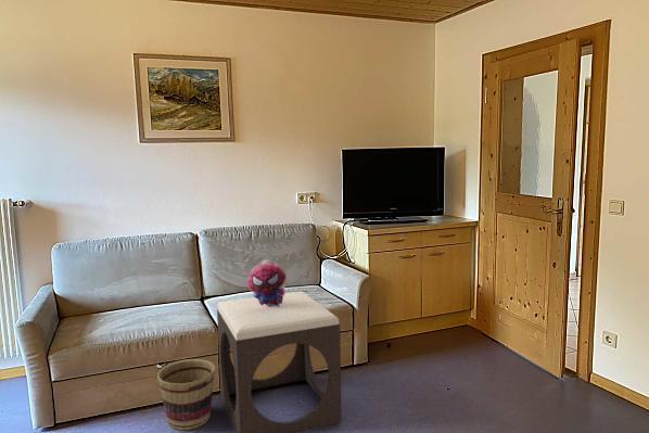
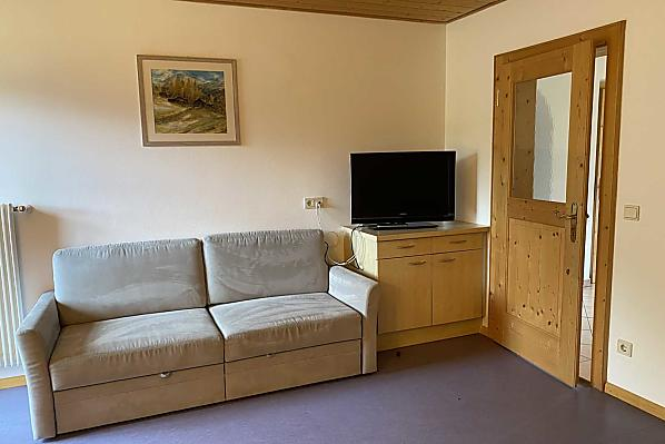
- plush toy [245,258,288,307]
- footstool [216,291,342,433]
- basket [156,358,216,431]
